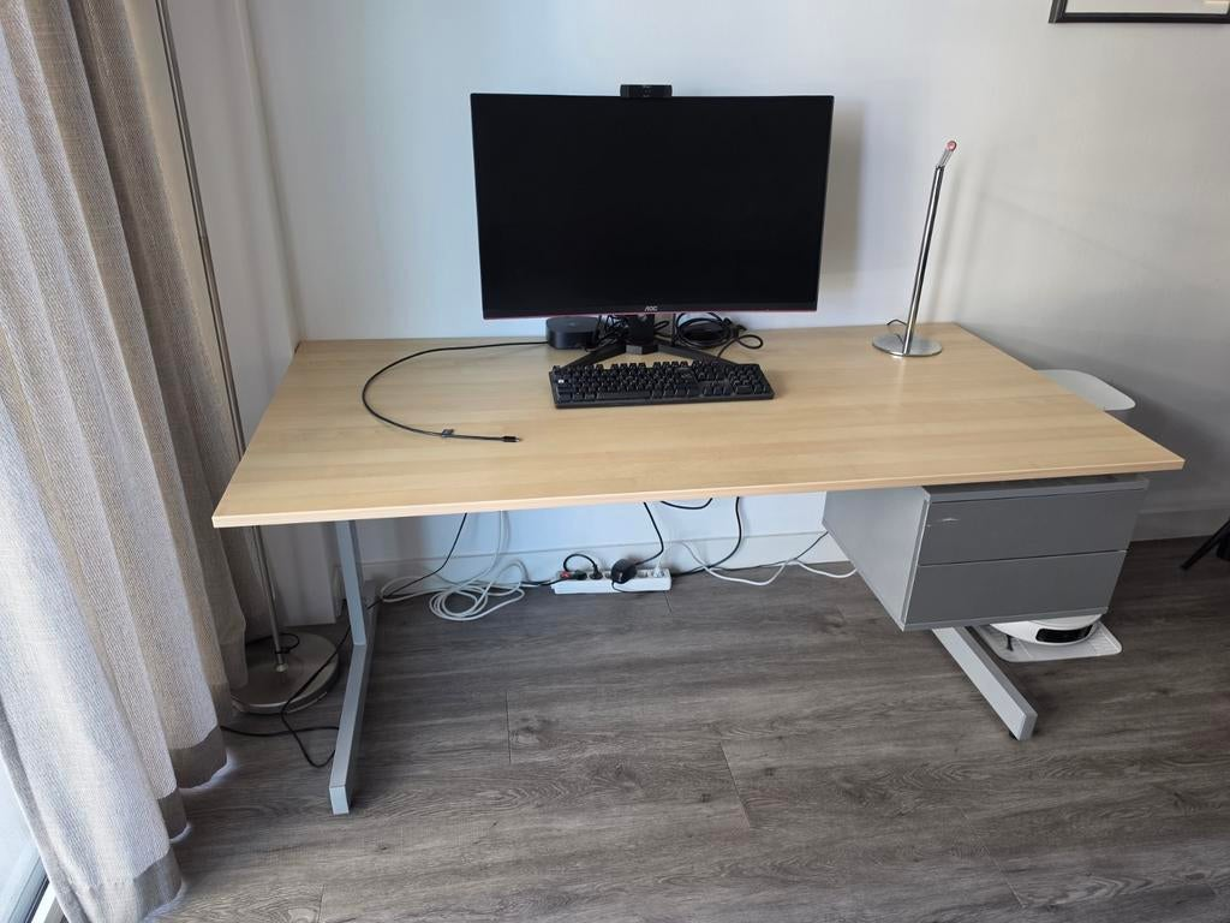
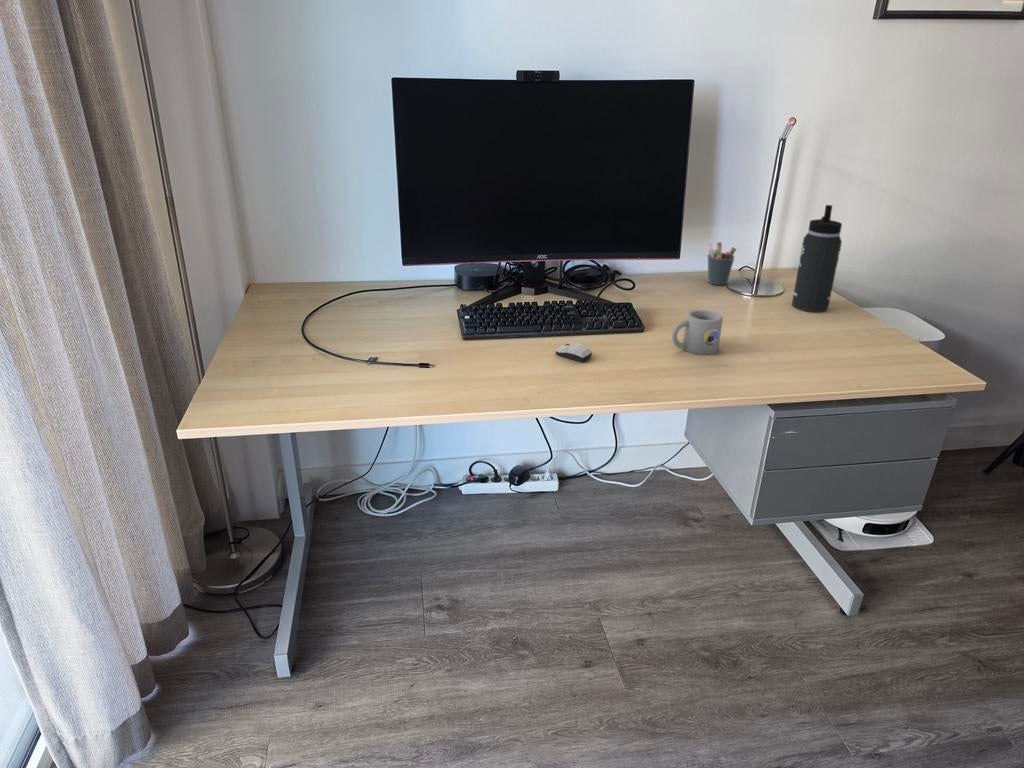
+ computer mouse [555,342,593,363]
+ pen holder [707,241,737,286]
+ mug [671,308,724,356]
+ thermos bottle [791,204,843,313]
